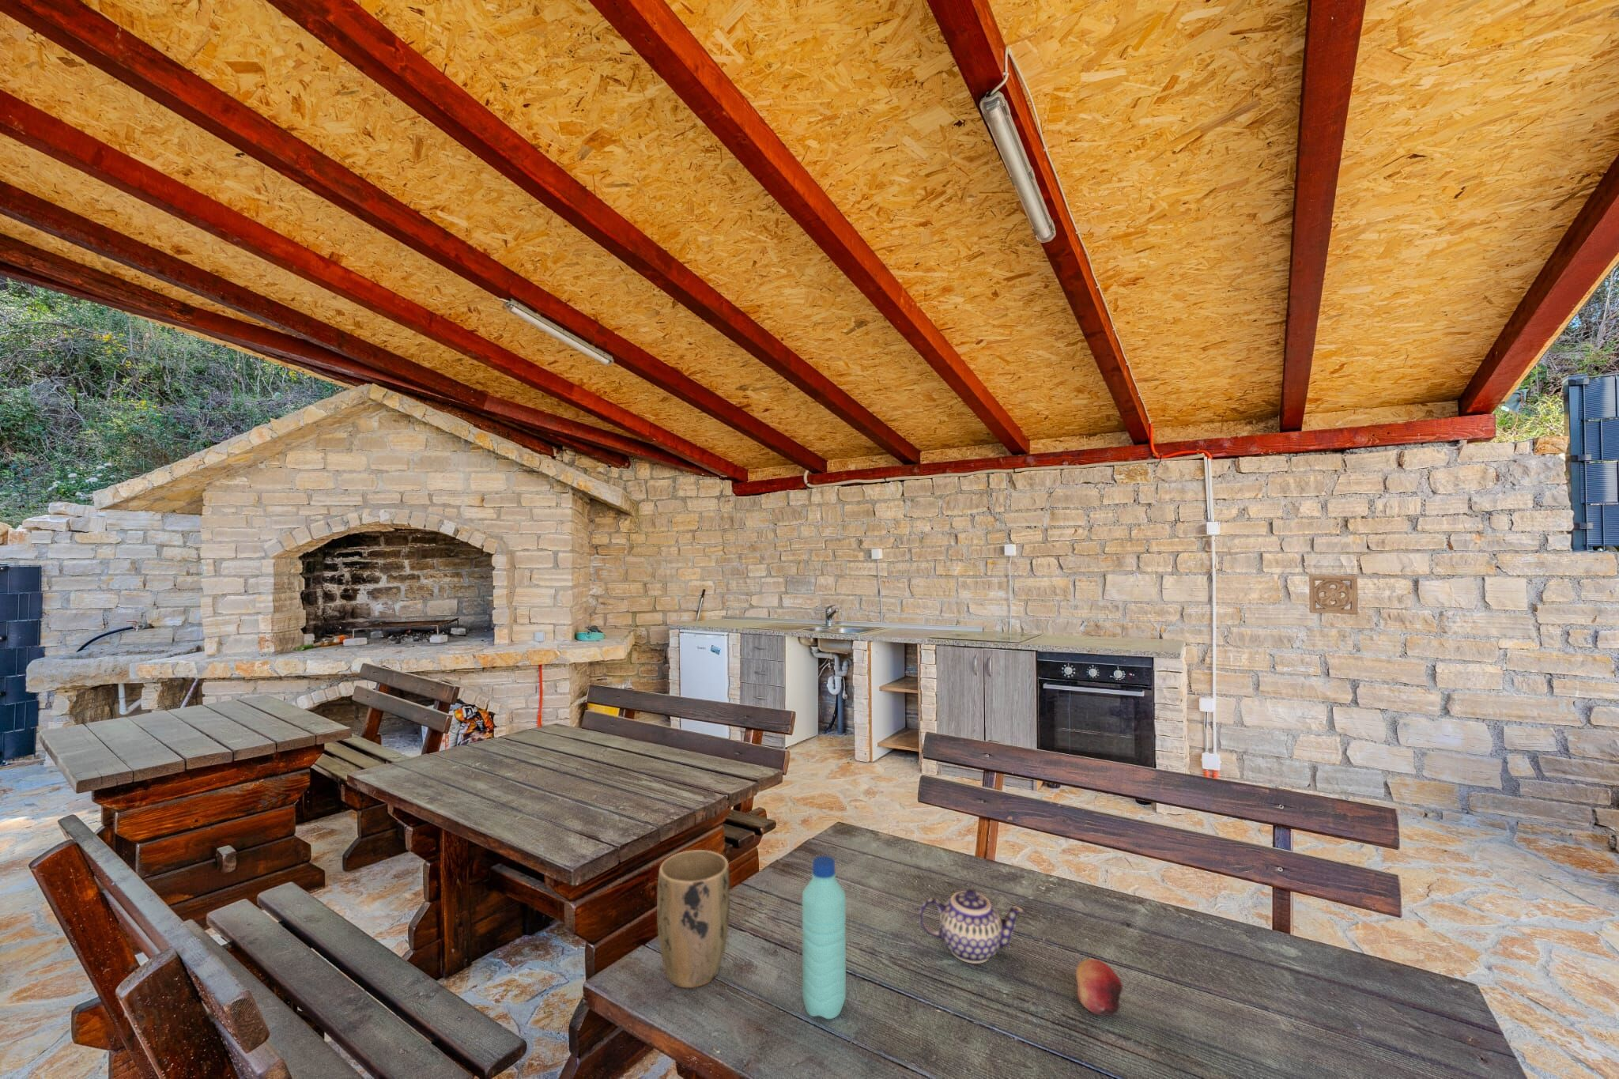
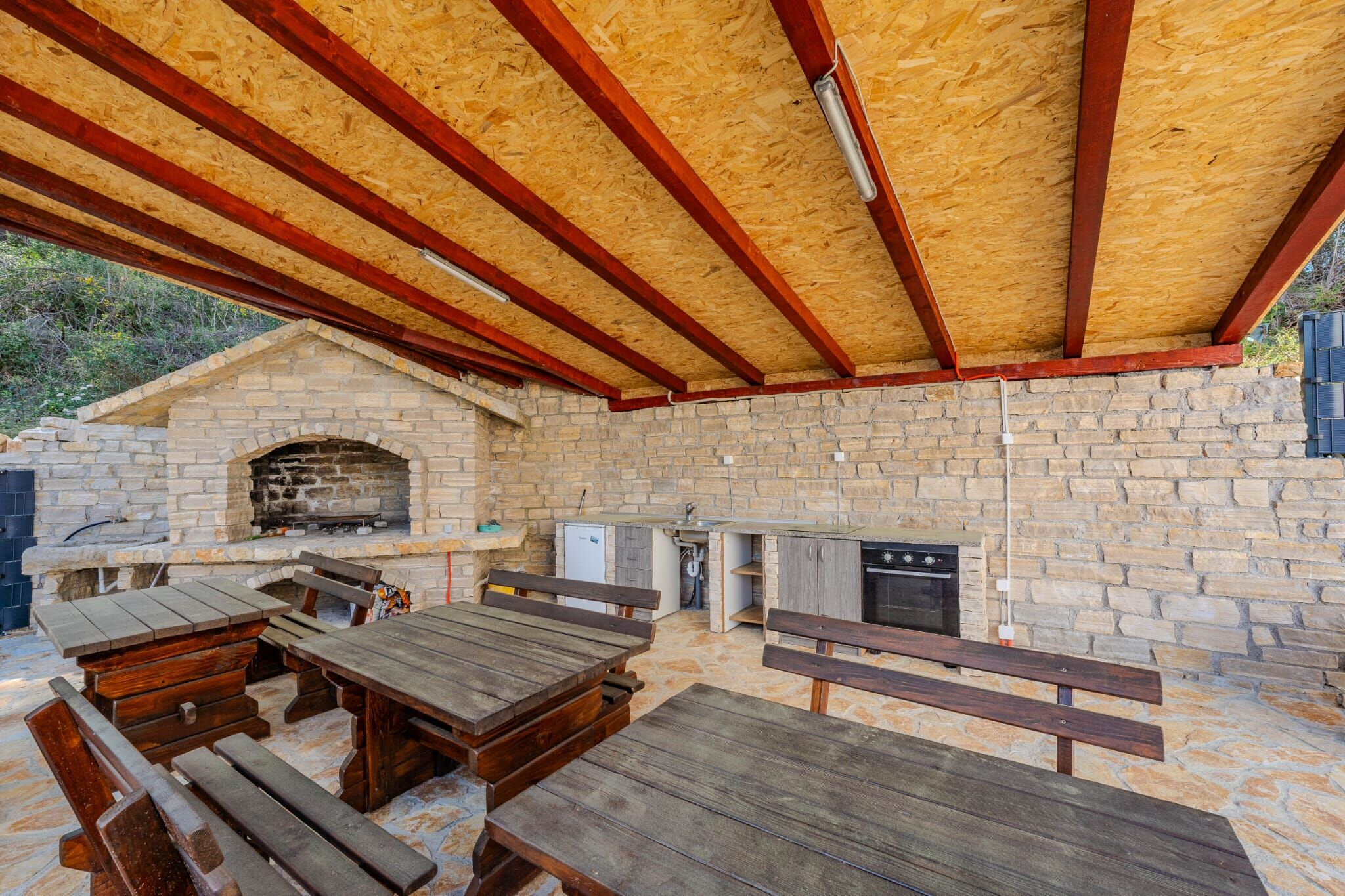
- wall ornament [1308,574,1359,615]
- fruit [1075,959,1123,1016]
- teapot [918,889,1024,965]
- water bottle [802,855,846,1020]
- plant pot [656,849,731,989]
